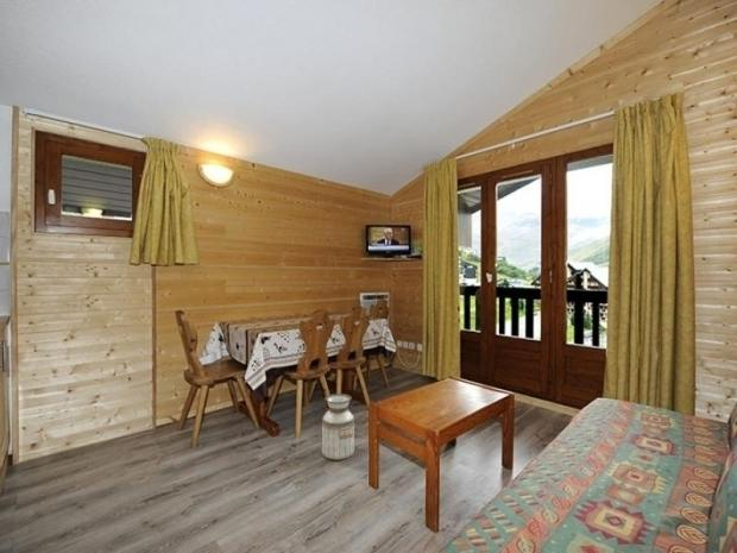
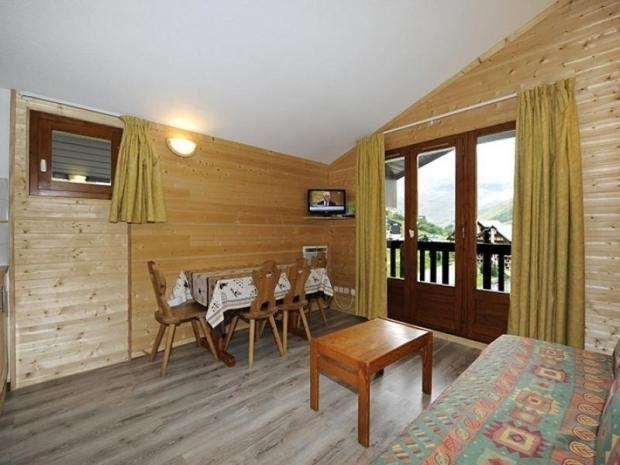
- planter [321,392,355,461]
